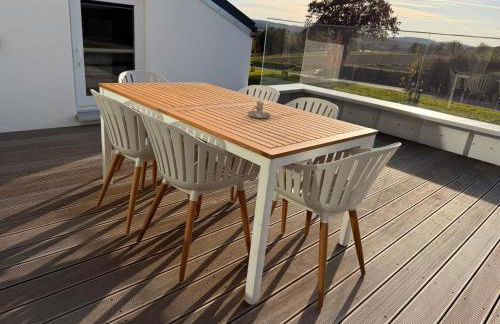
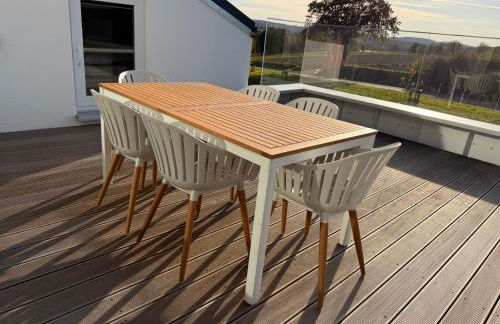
- candle holder [247,101,272,119]
